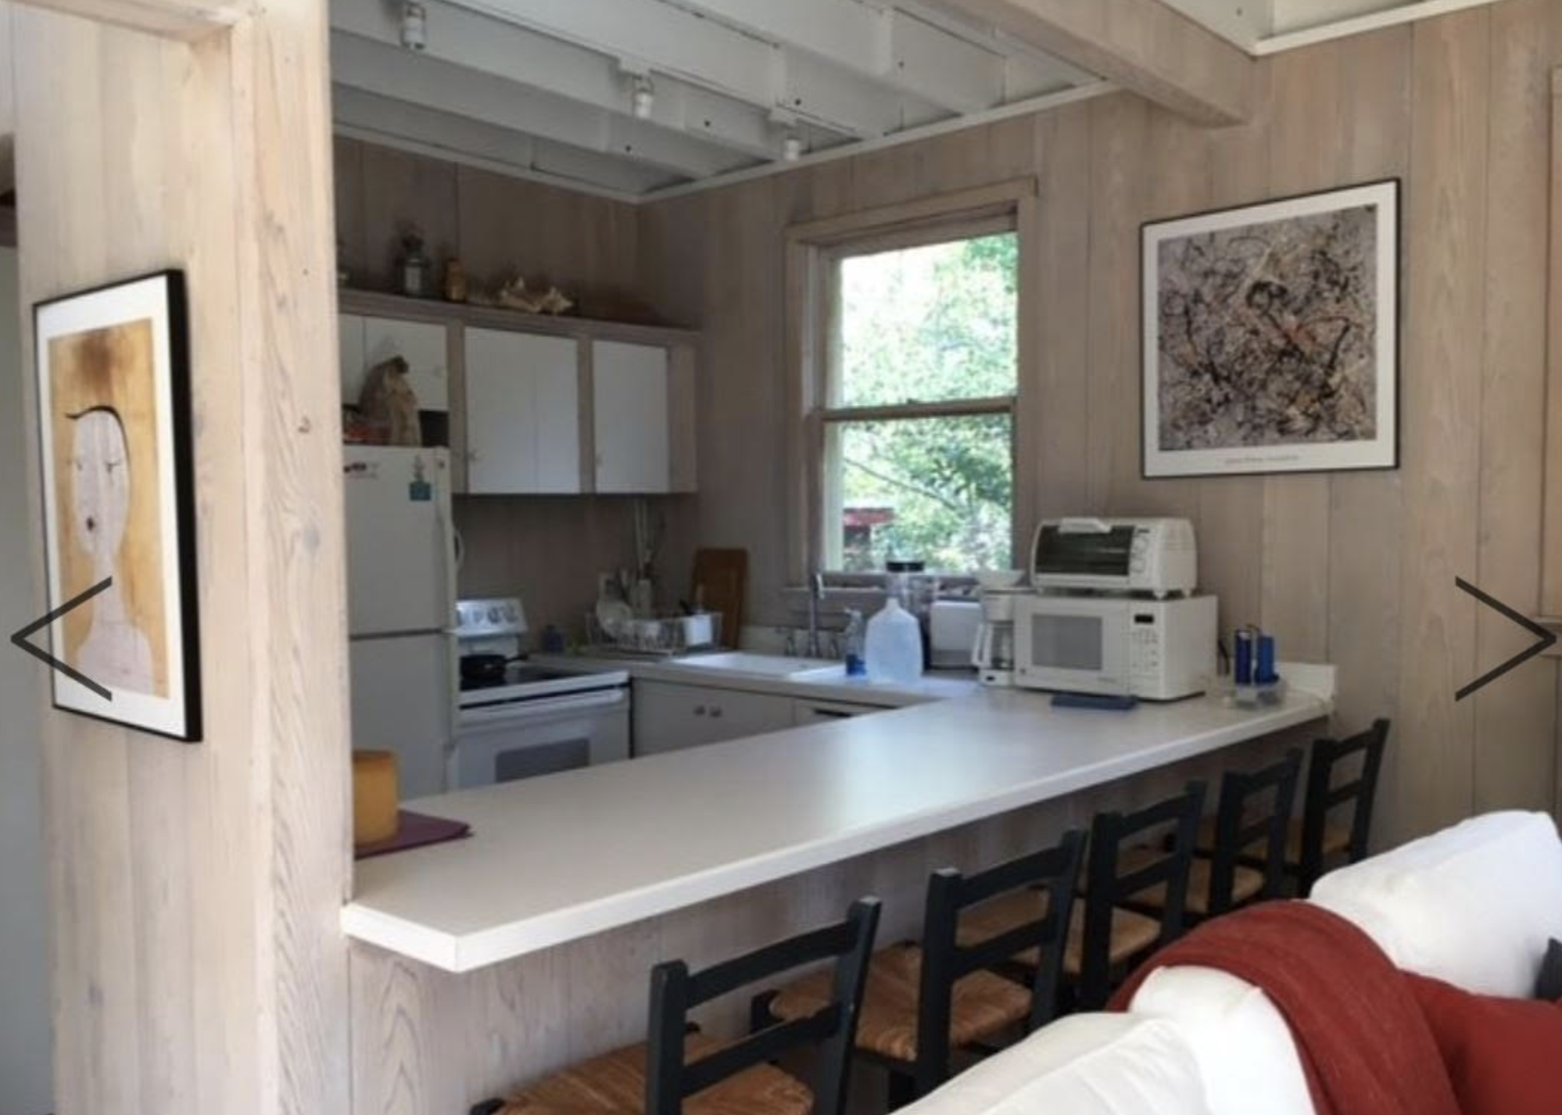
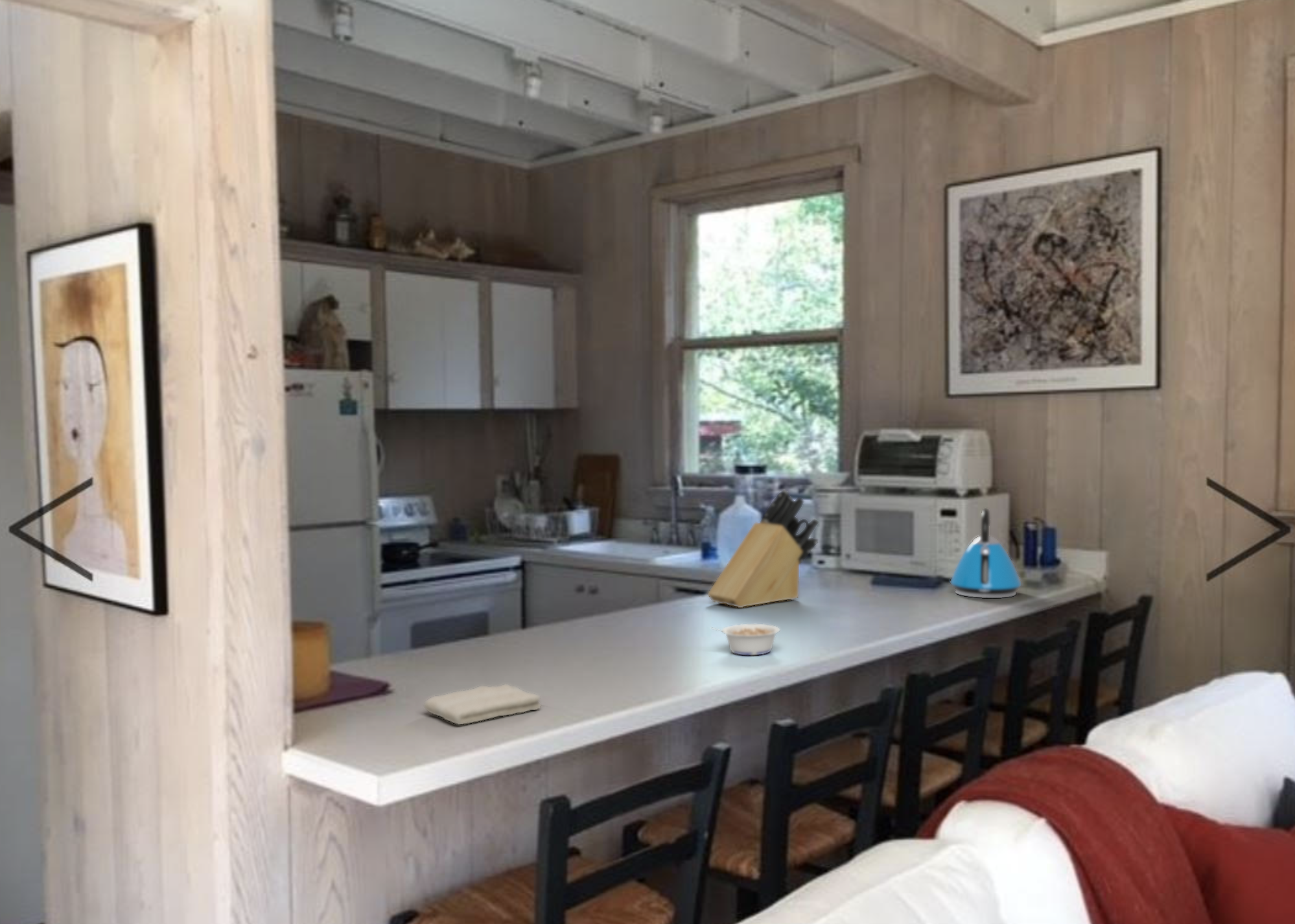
+ knife block [707,489,819,608]
+ legume [710,623,780,656]
+ washcloth [423,684,541,726]
+ kettle [950,507,1022,599]
